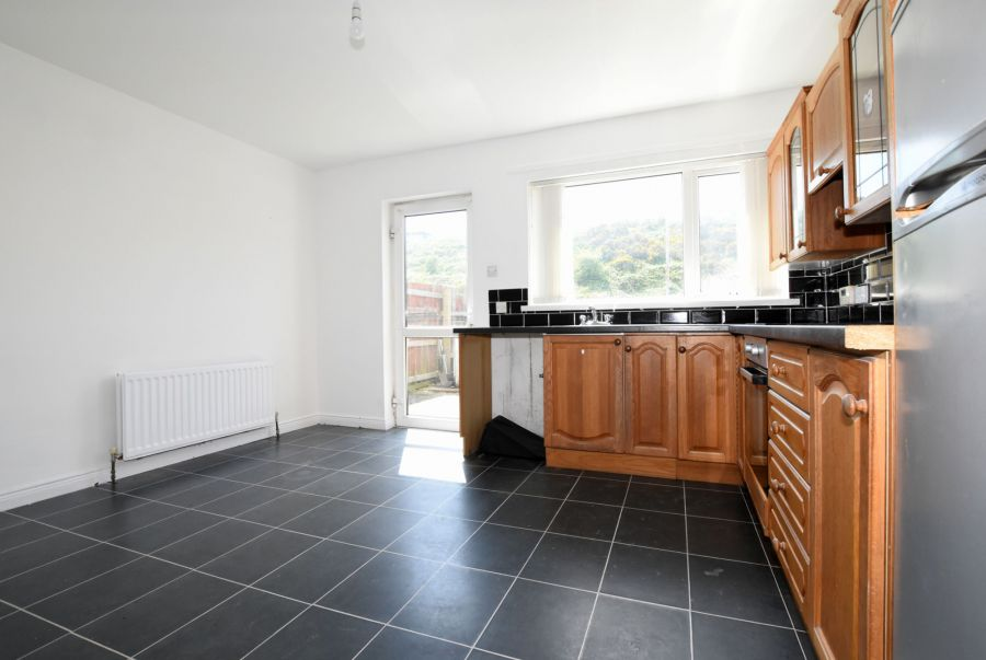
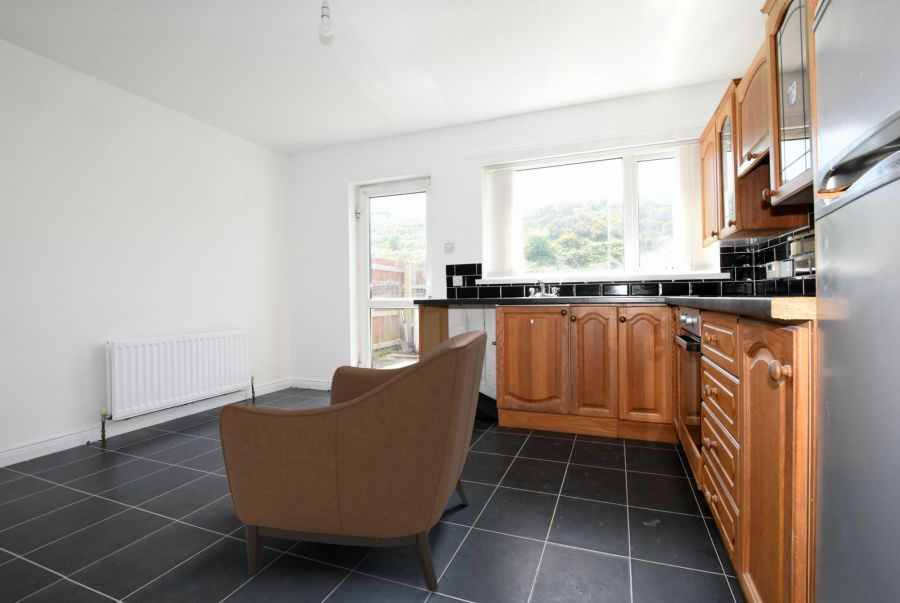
+ chair [218,329,488,593]
